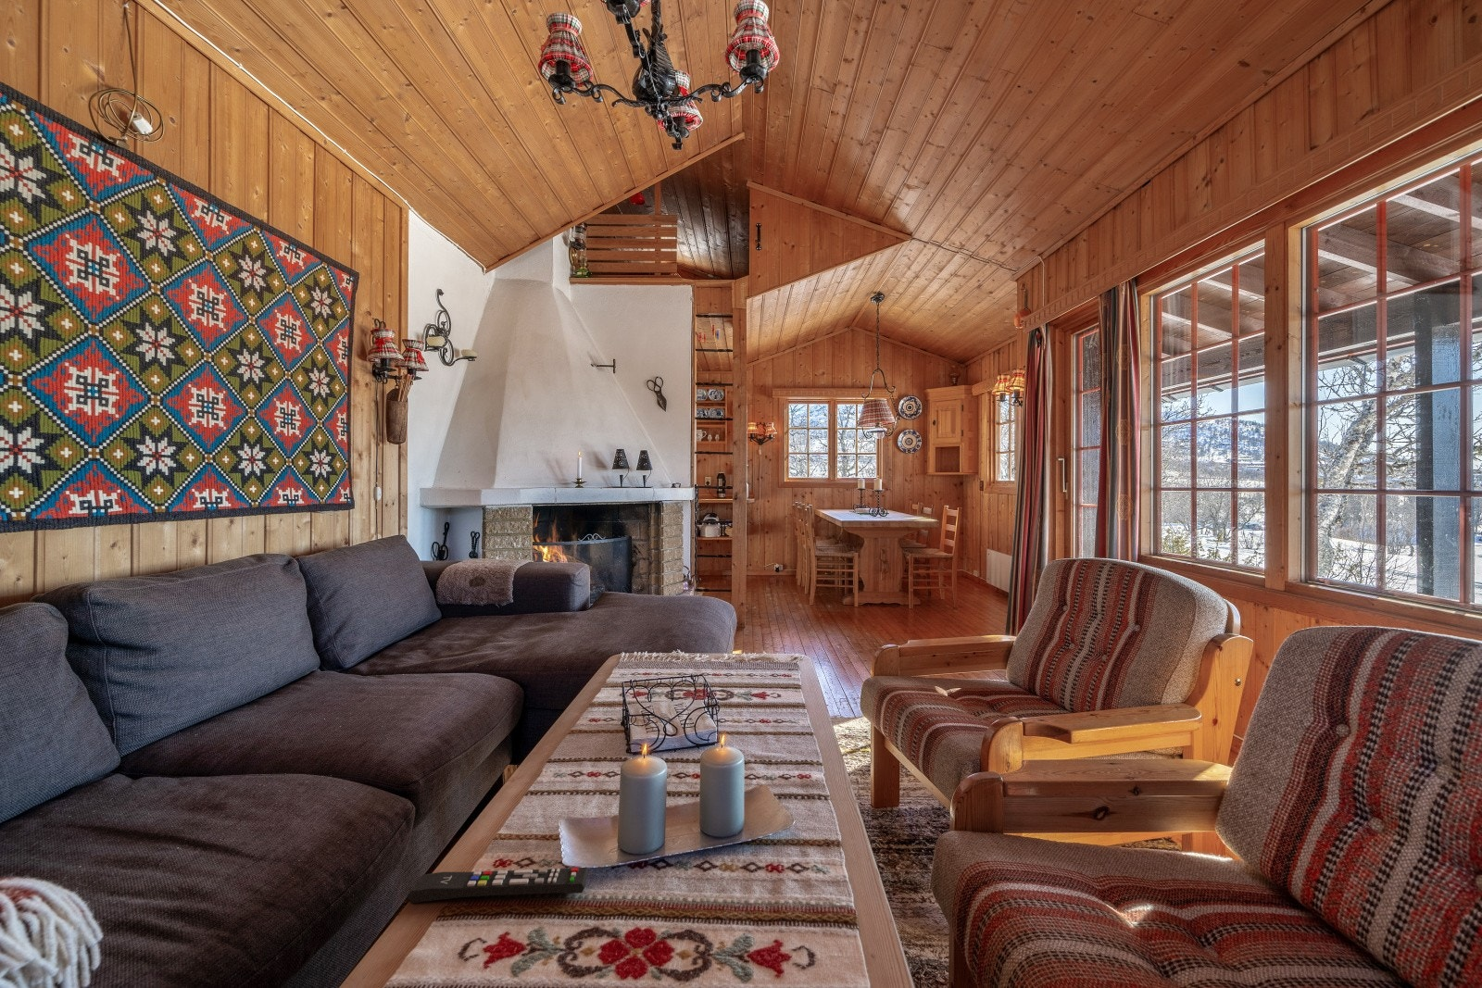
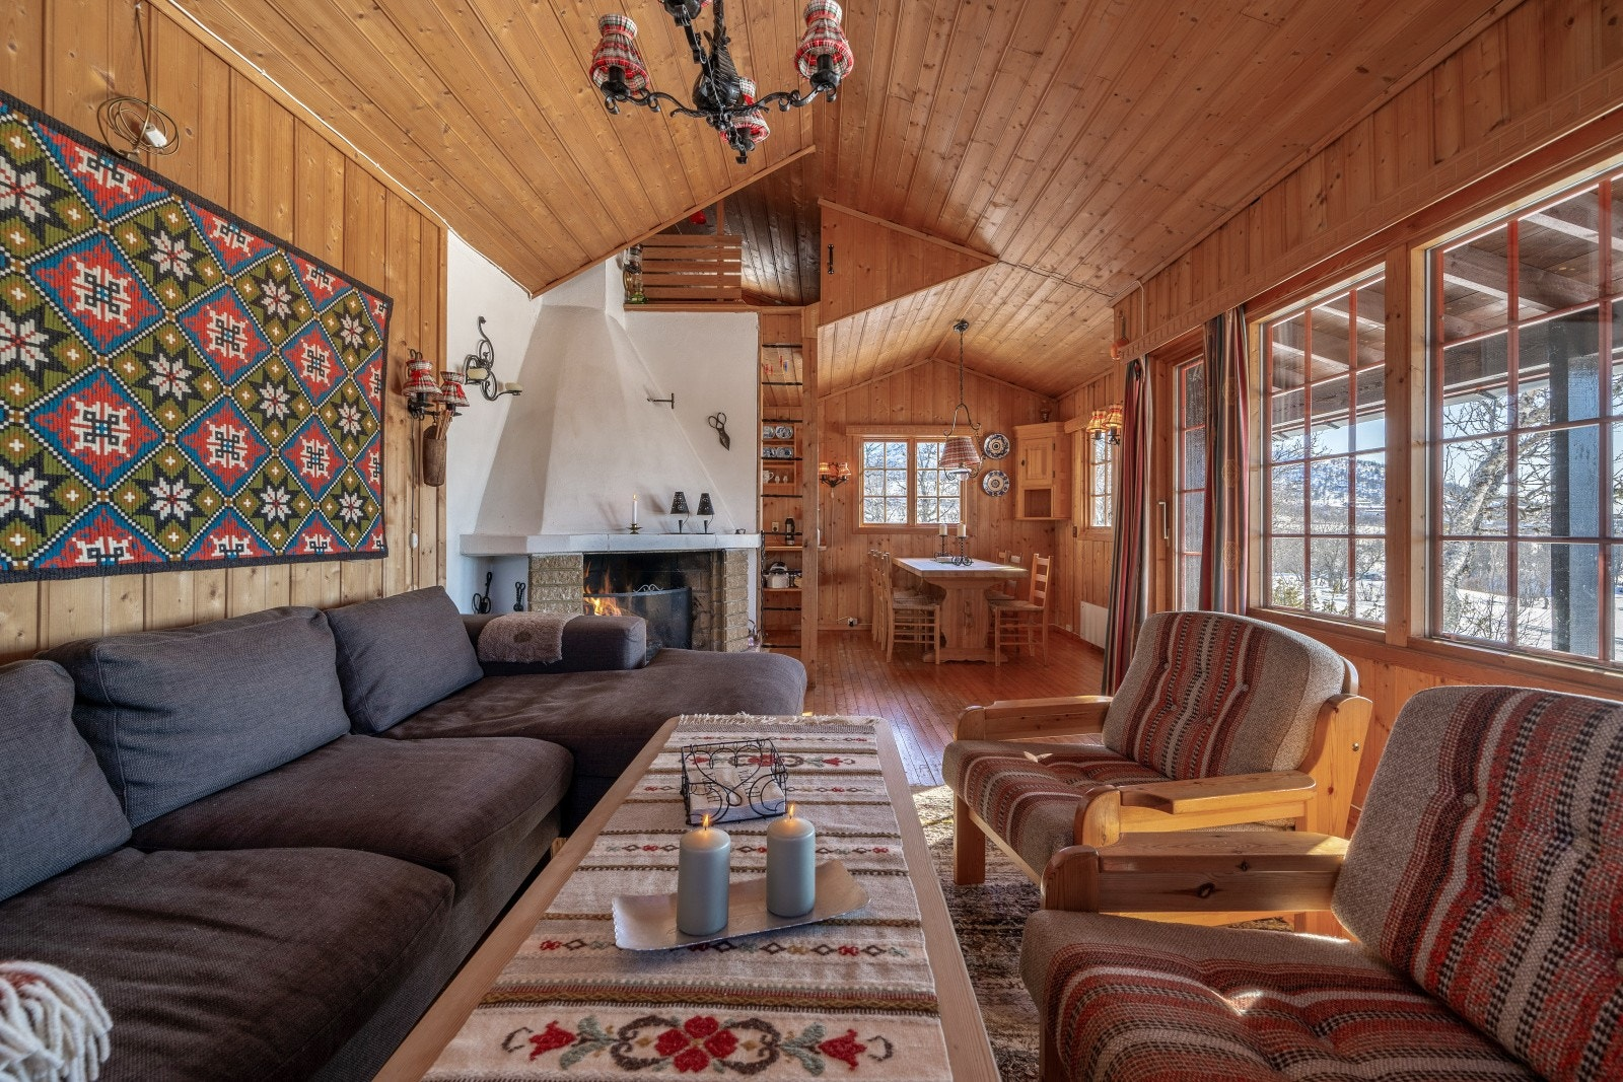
- remote control [407,867,589,904]
